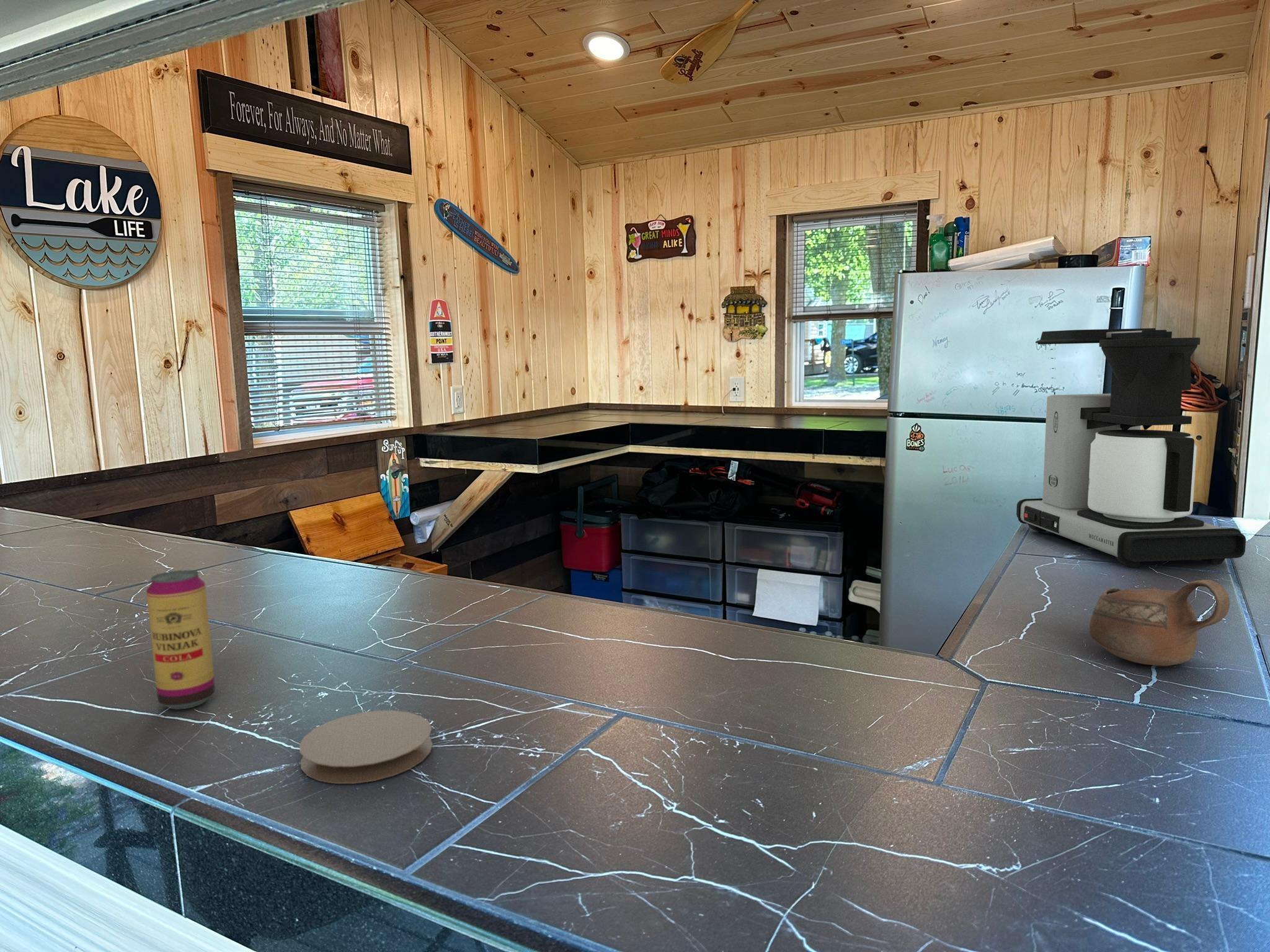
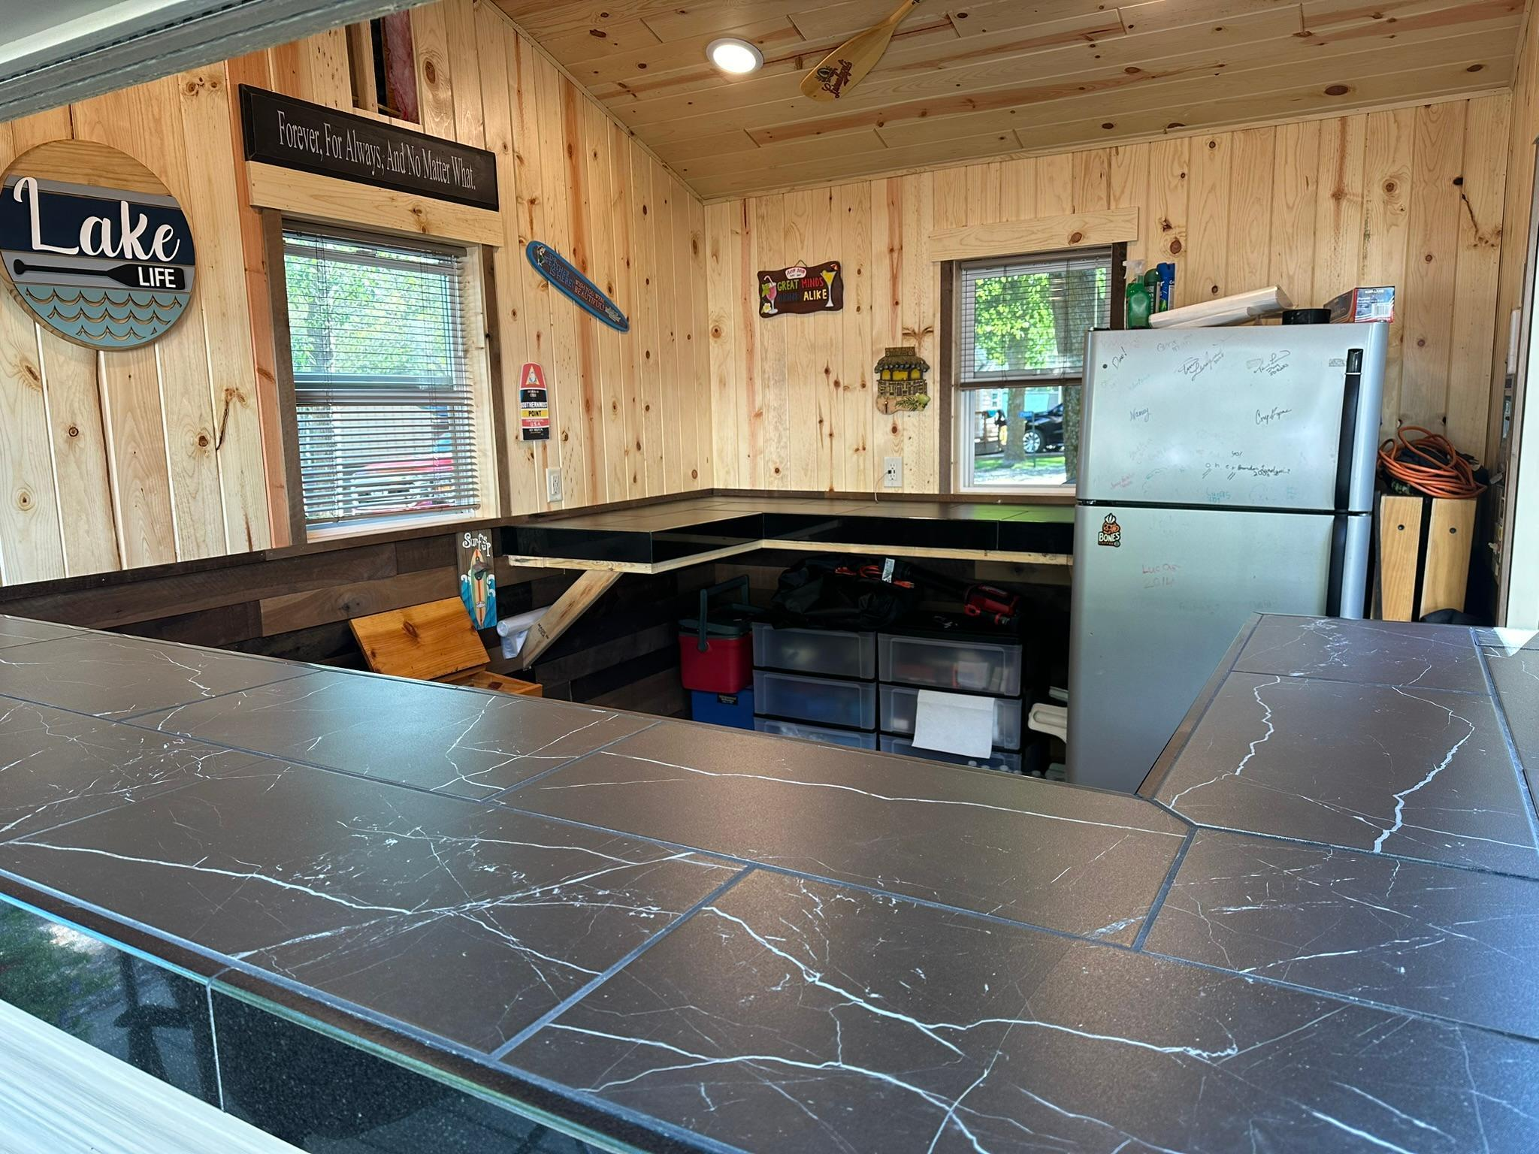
- cup [1089,579,1230,666]
- coaster [299,710,433,784]
- beer can [146,570,216,710]
- coffee maker [1016,328,1246,568]
